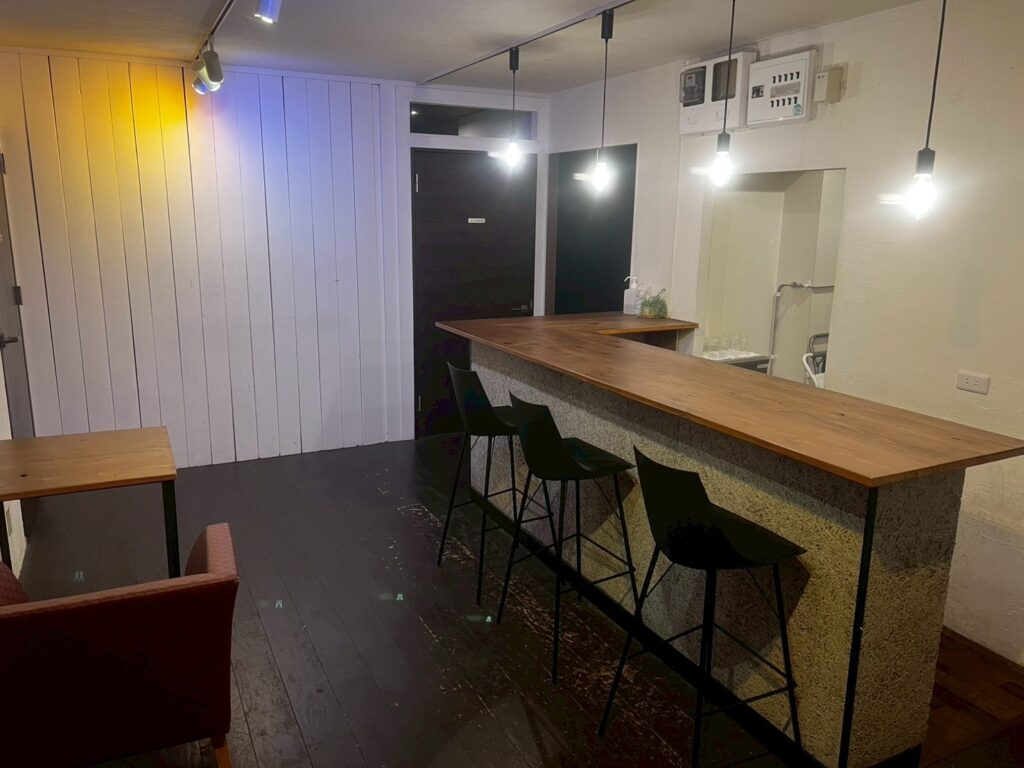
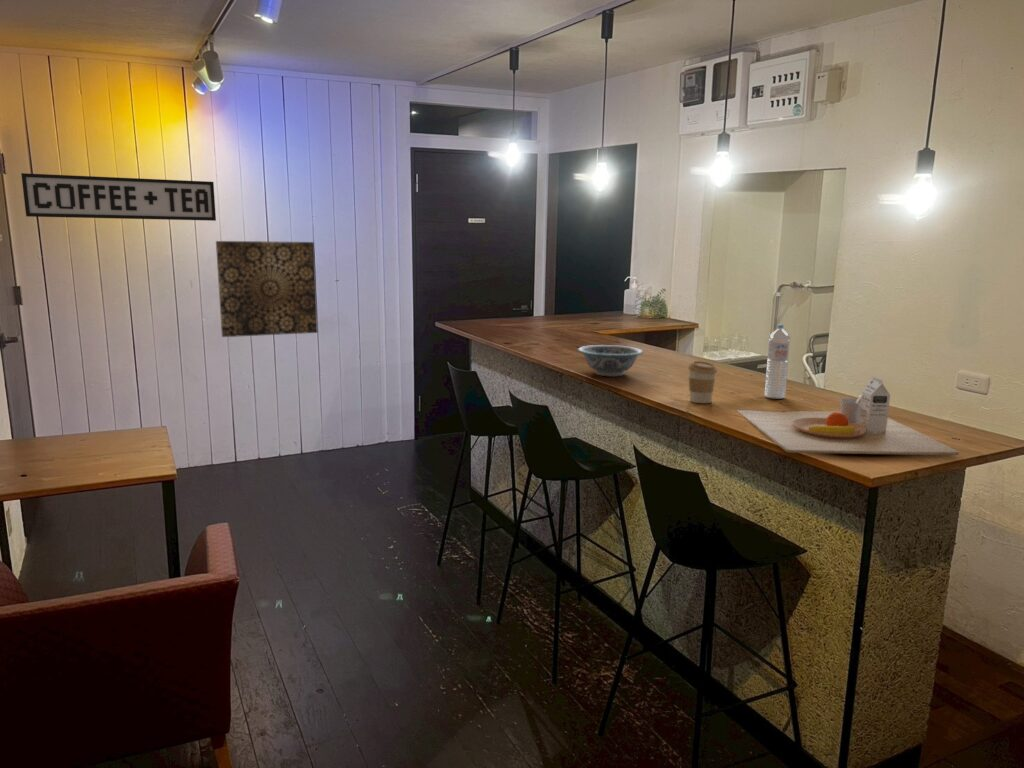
+ cutting board [736,375,960,456]
+ bowl [577,344,644,377]
+ wall art [215,240,319,338]
+ coffee cup [687,360,718,404]
+ sign [20,172,217,222]
+ water bottle [763,324,791,400]
